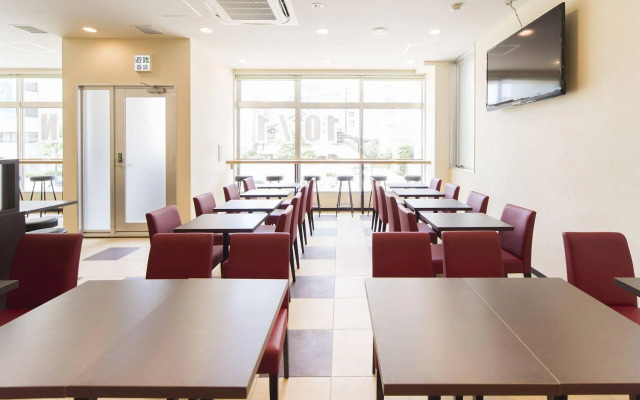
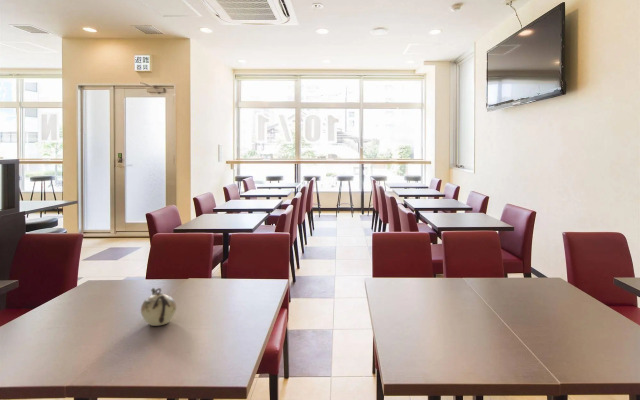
+ teapot [140,287,177,327]
